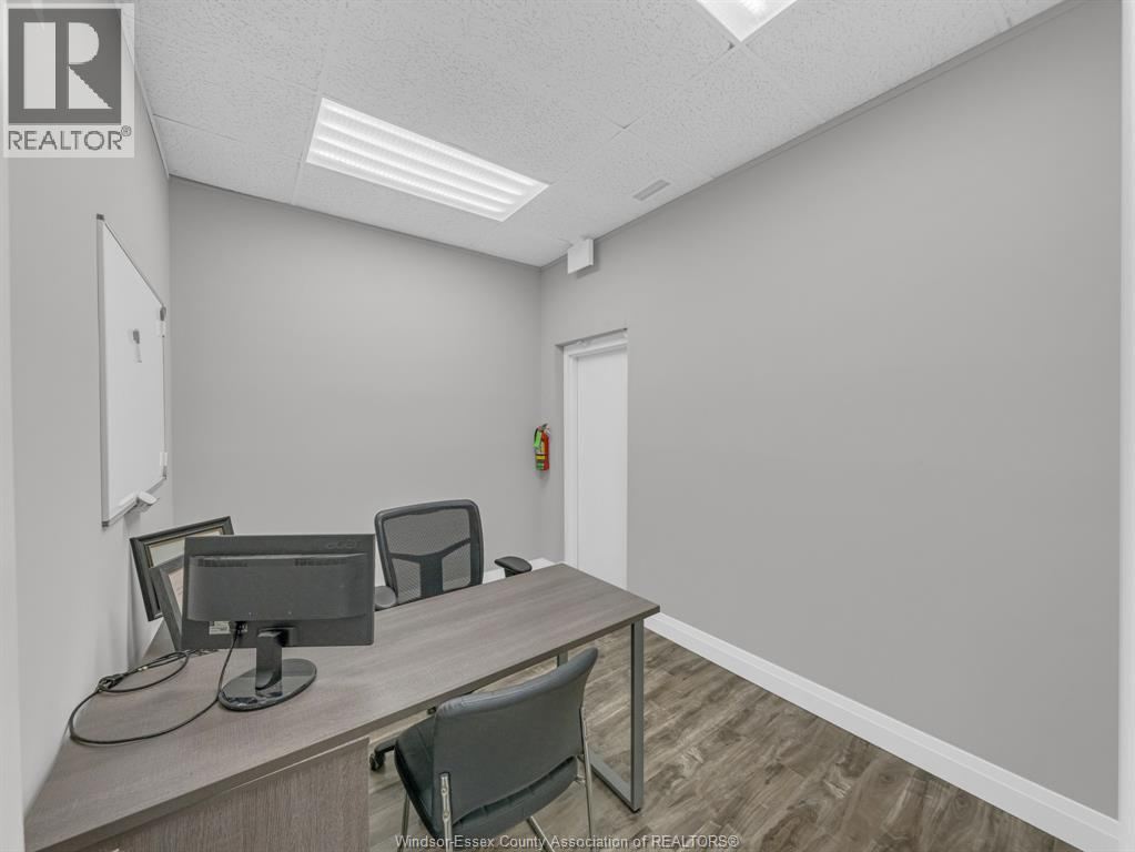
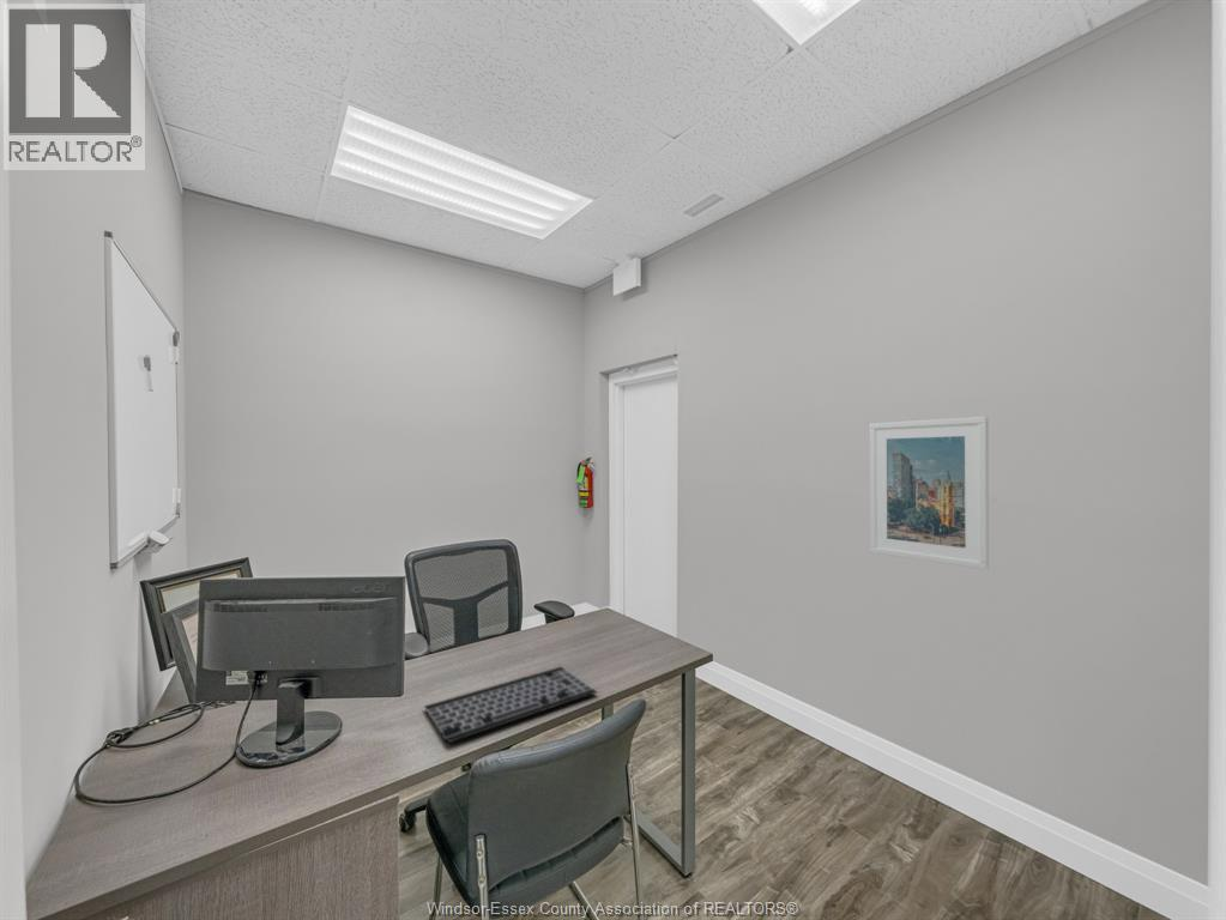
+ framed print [869,416,990,570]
+ keyboard [423,666,598,744]
